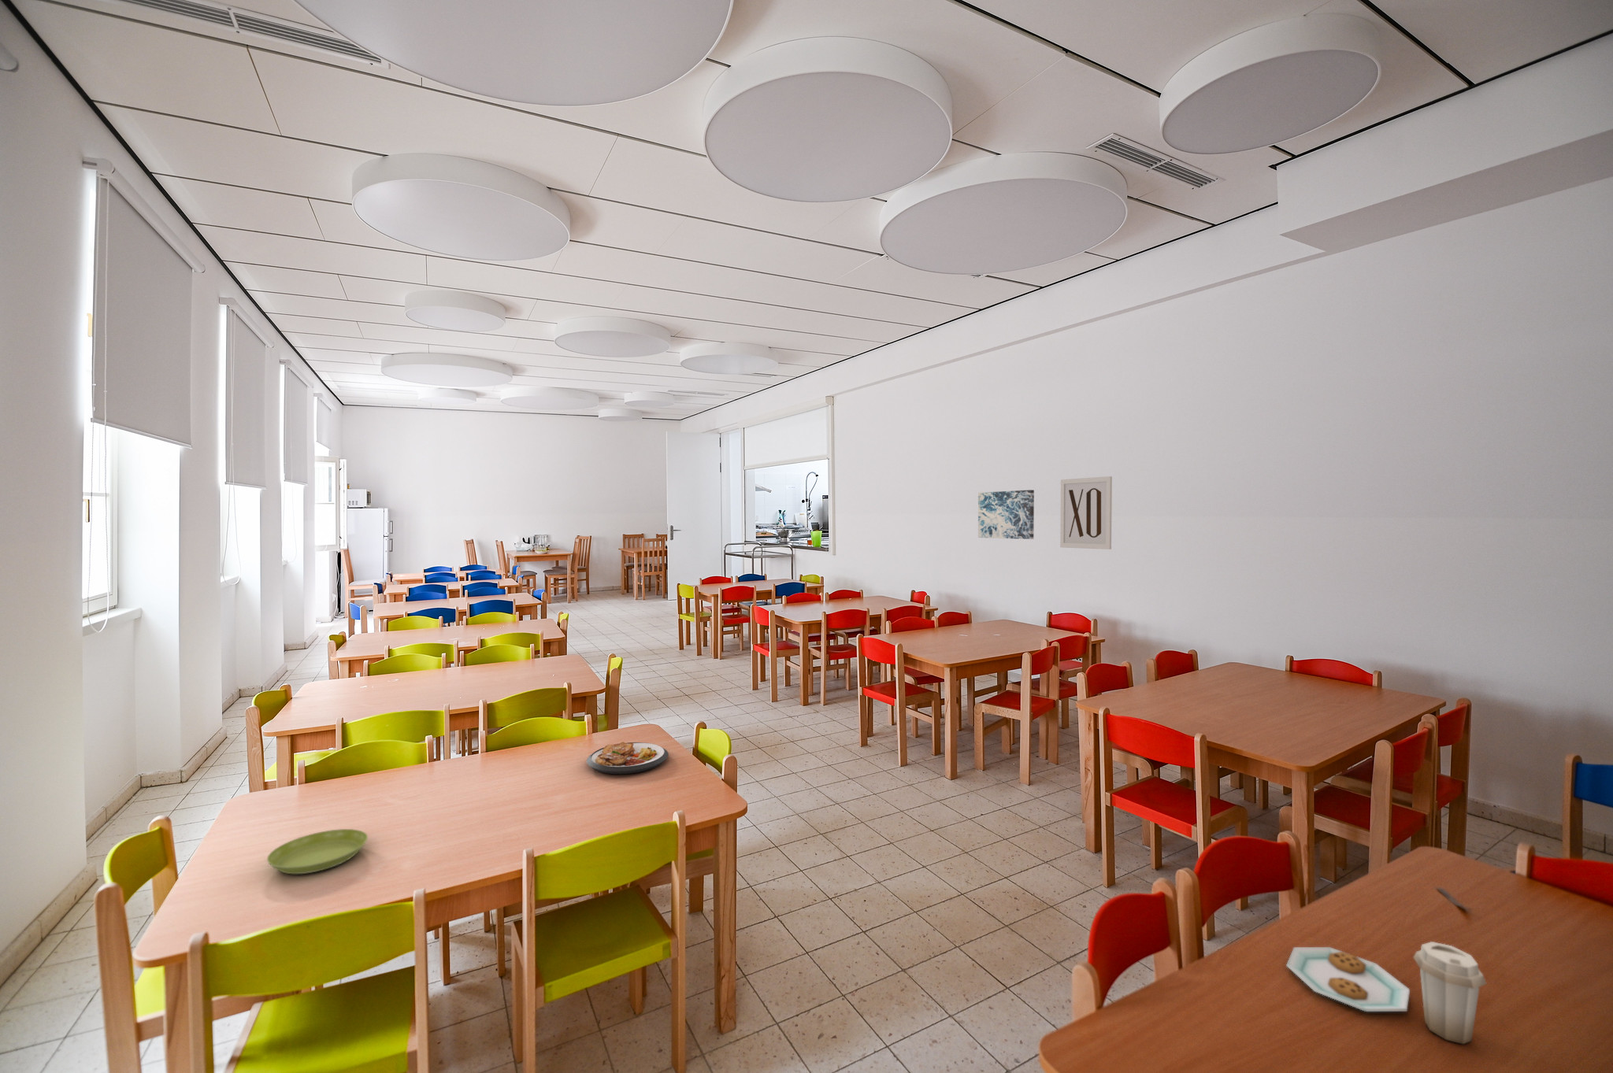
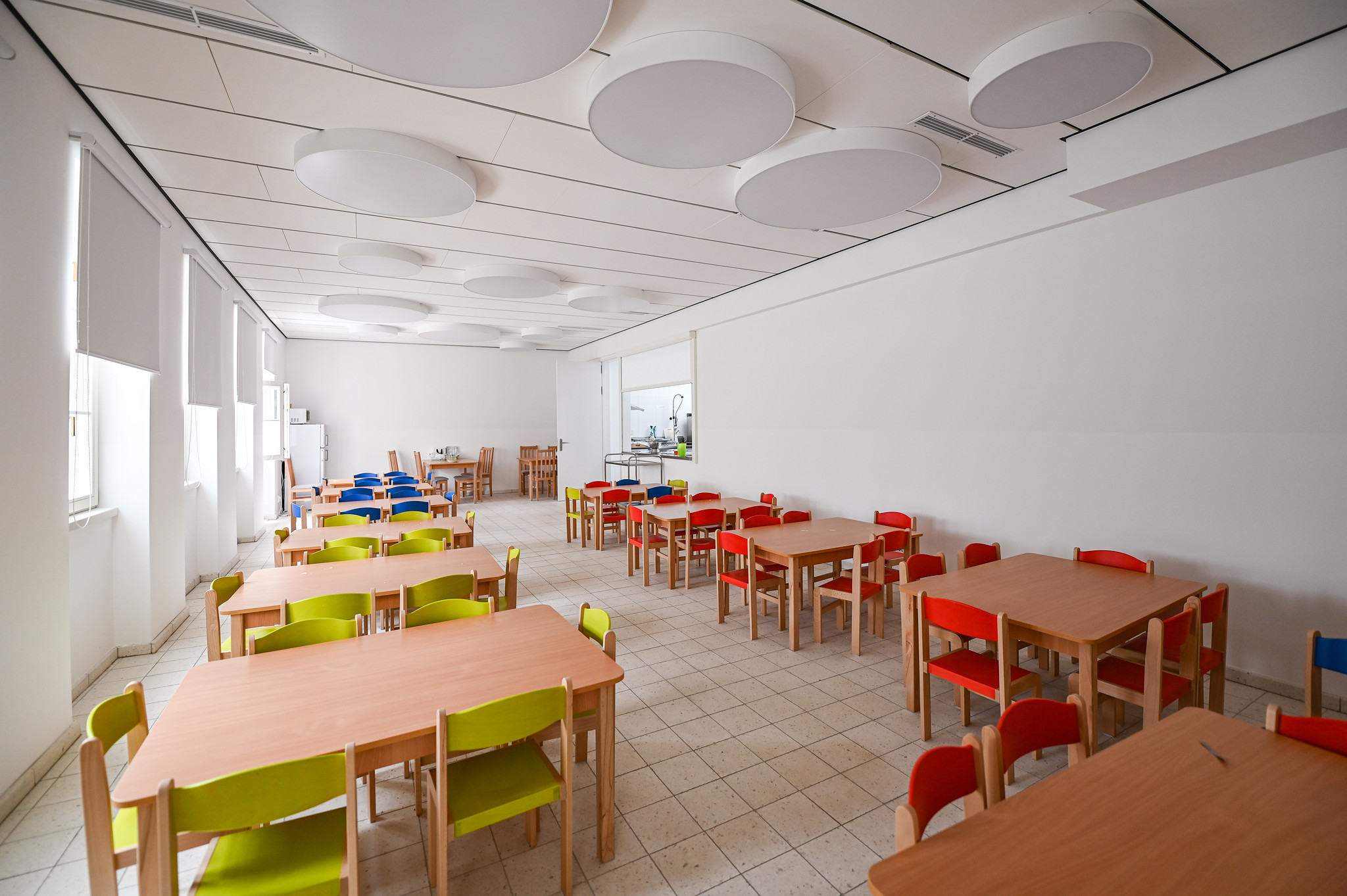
- plate [1285,941,1487,1044]
- plate [586,741,669,775]
- saucer [266,829,369,874]
- wall art [1060,475,1112,551]
- wall art [977,489,1035,540]
